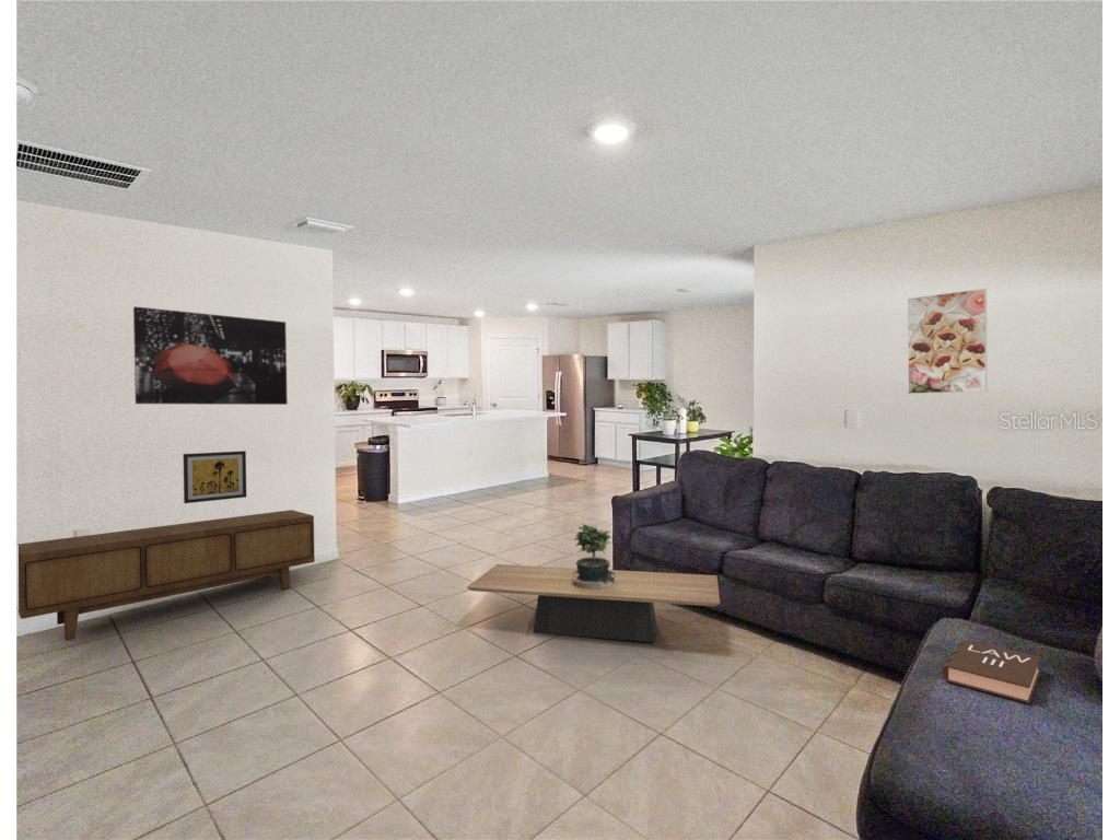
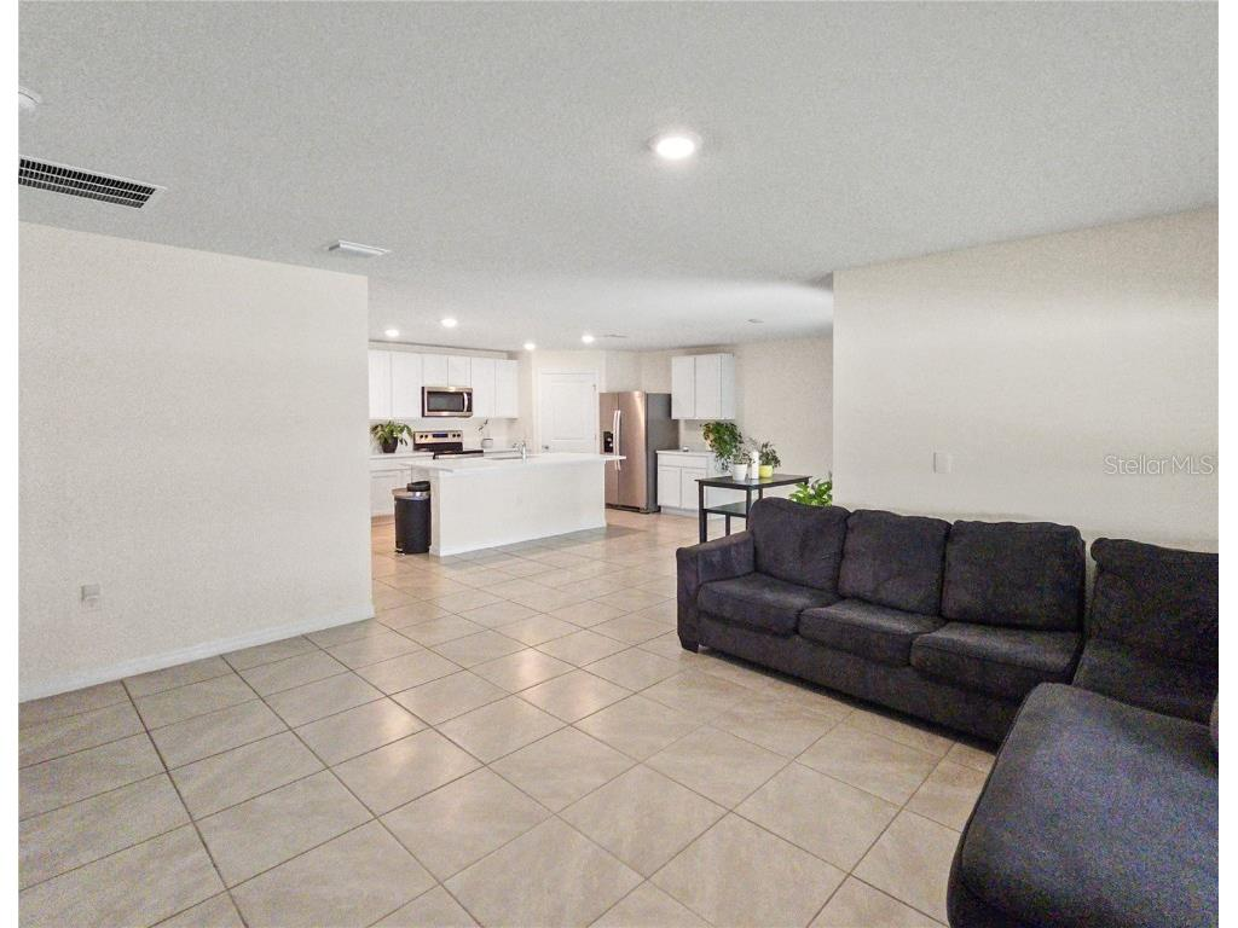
- book [941,639,1042,704]
- wall art [182,450,247,504]
- potted plant [571,522,616,588]
- wall art [132,305,289,406]
- sideboard [18,509,316,642]
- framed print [907,288,988,395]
- coffee table [466,563,721,643]
